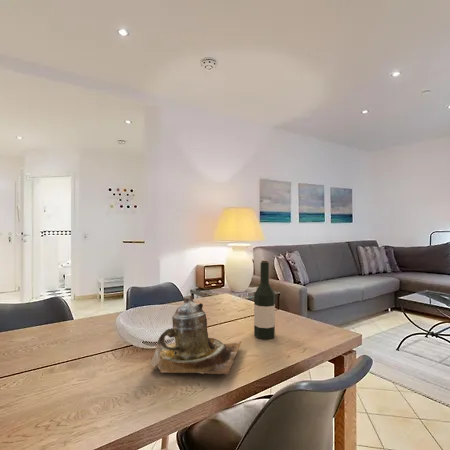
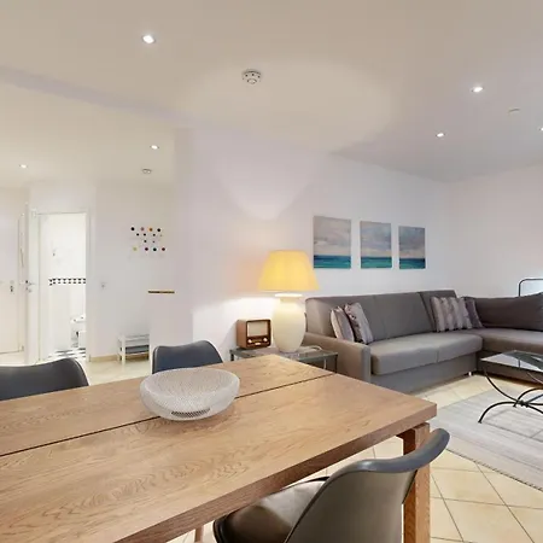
- teapot [149,294,243,375]
- wine bottle [253,259,276,340]
